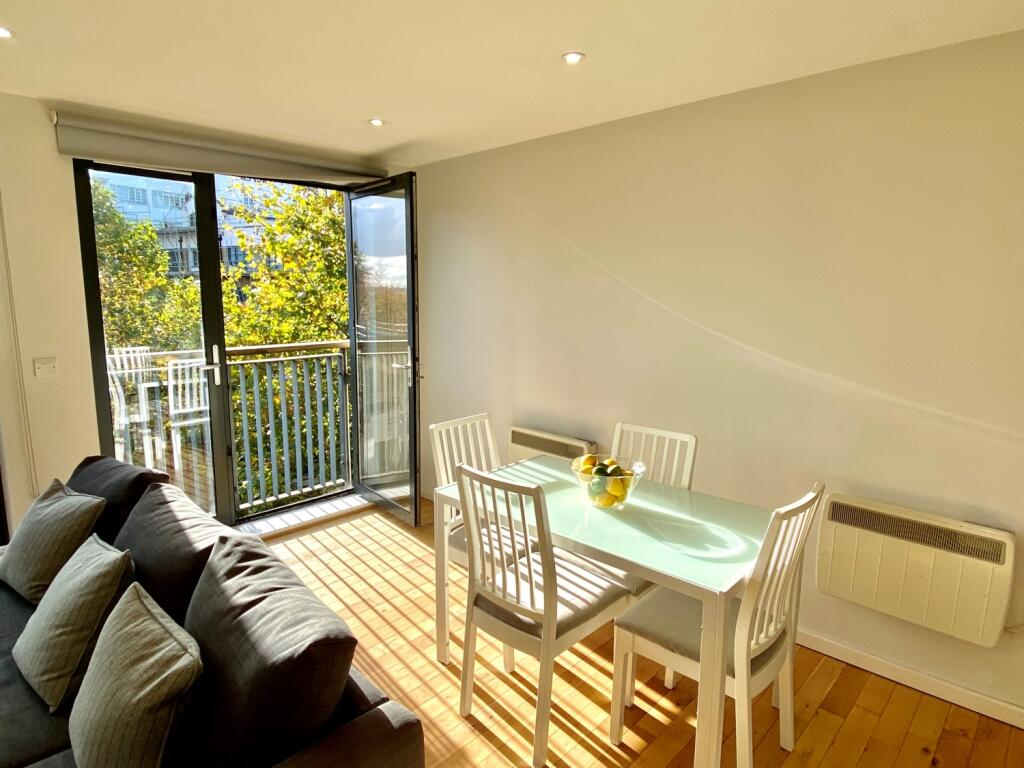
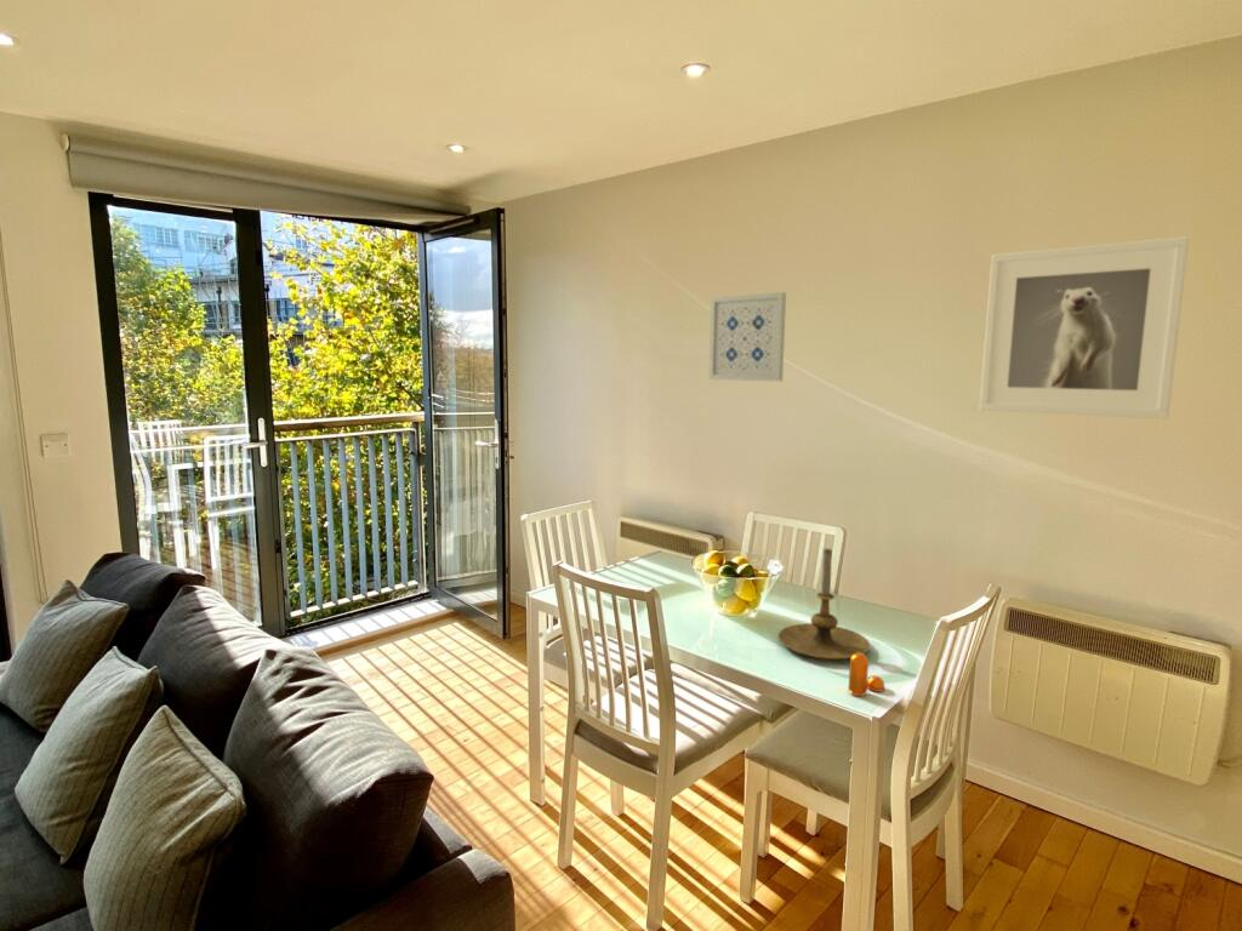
+ pepper shaker [848,652,885,697]
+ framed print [979,235,1190,419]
+ candle holder [777,547,871,661]
+ wall art [707,291,787,382]
